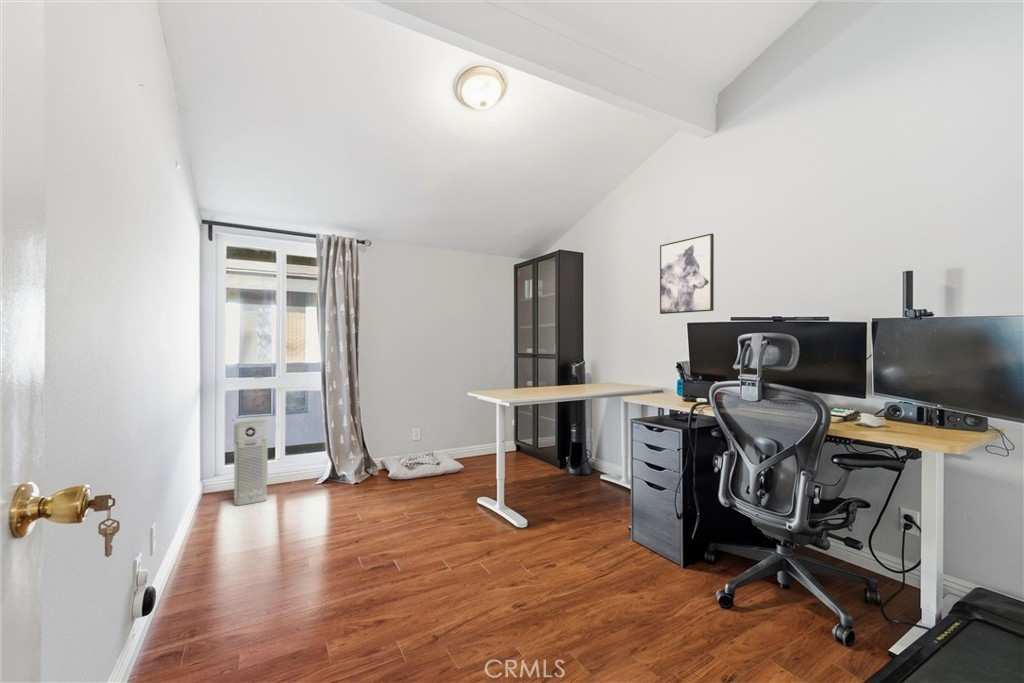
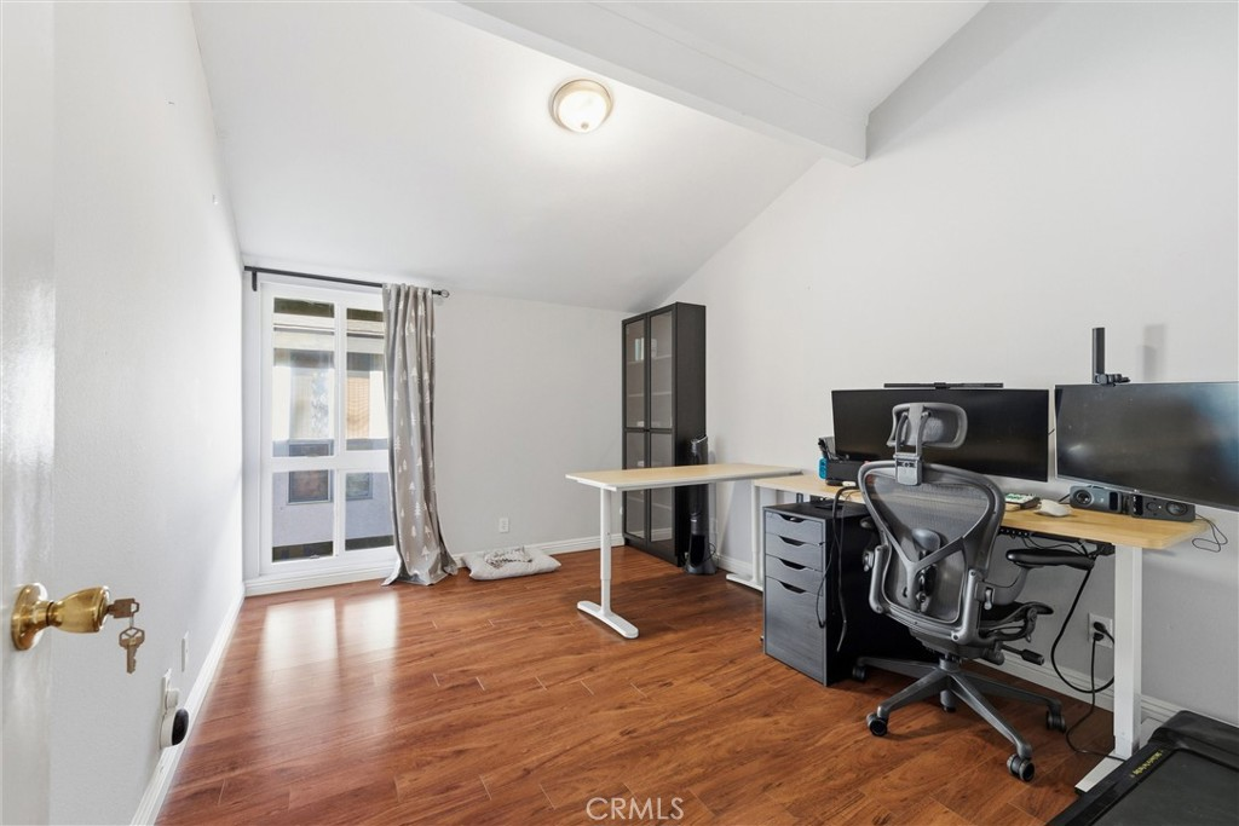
- air purifier [233,419,269,506]
- wall art [659,232,715,315]
